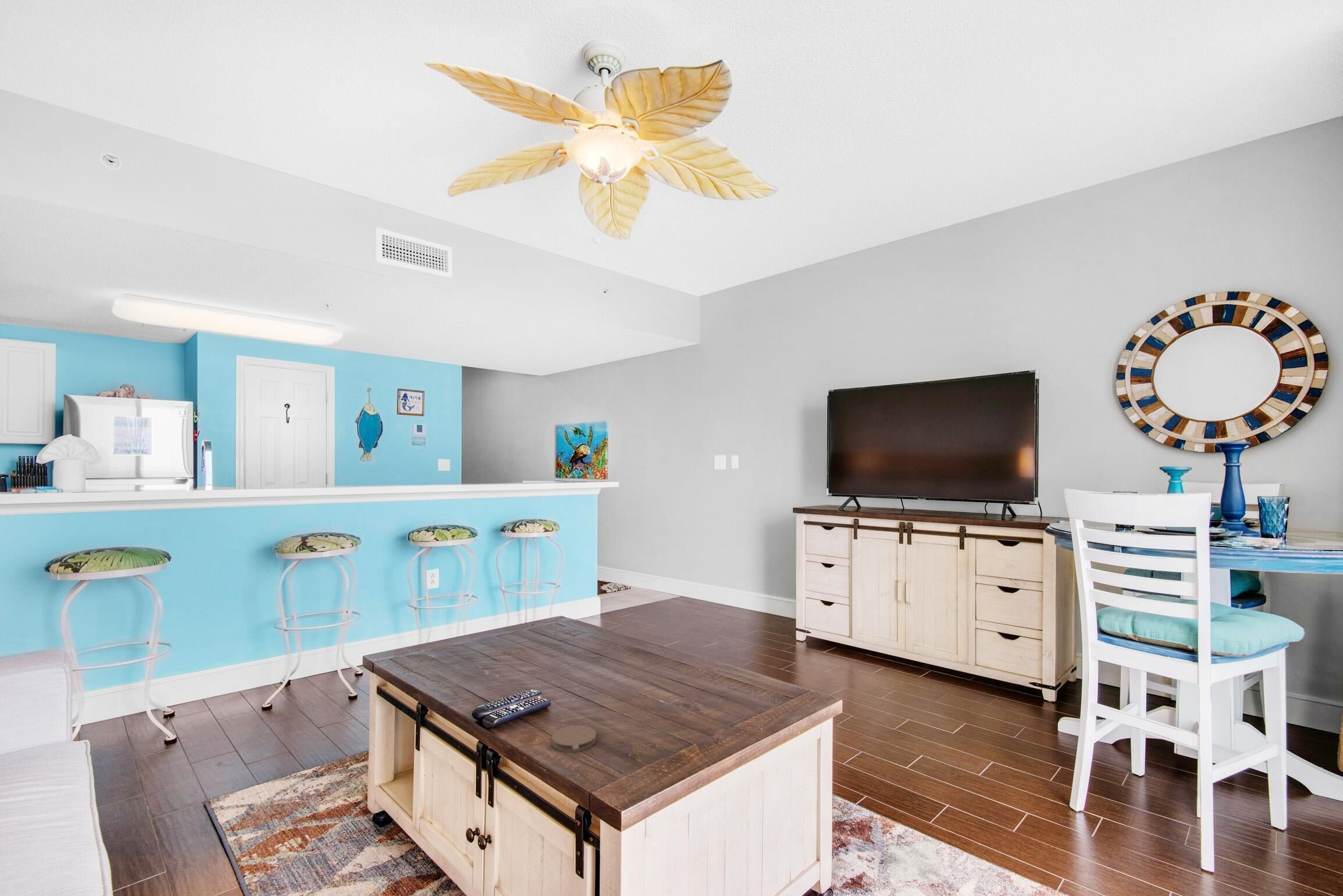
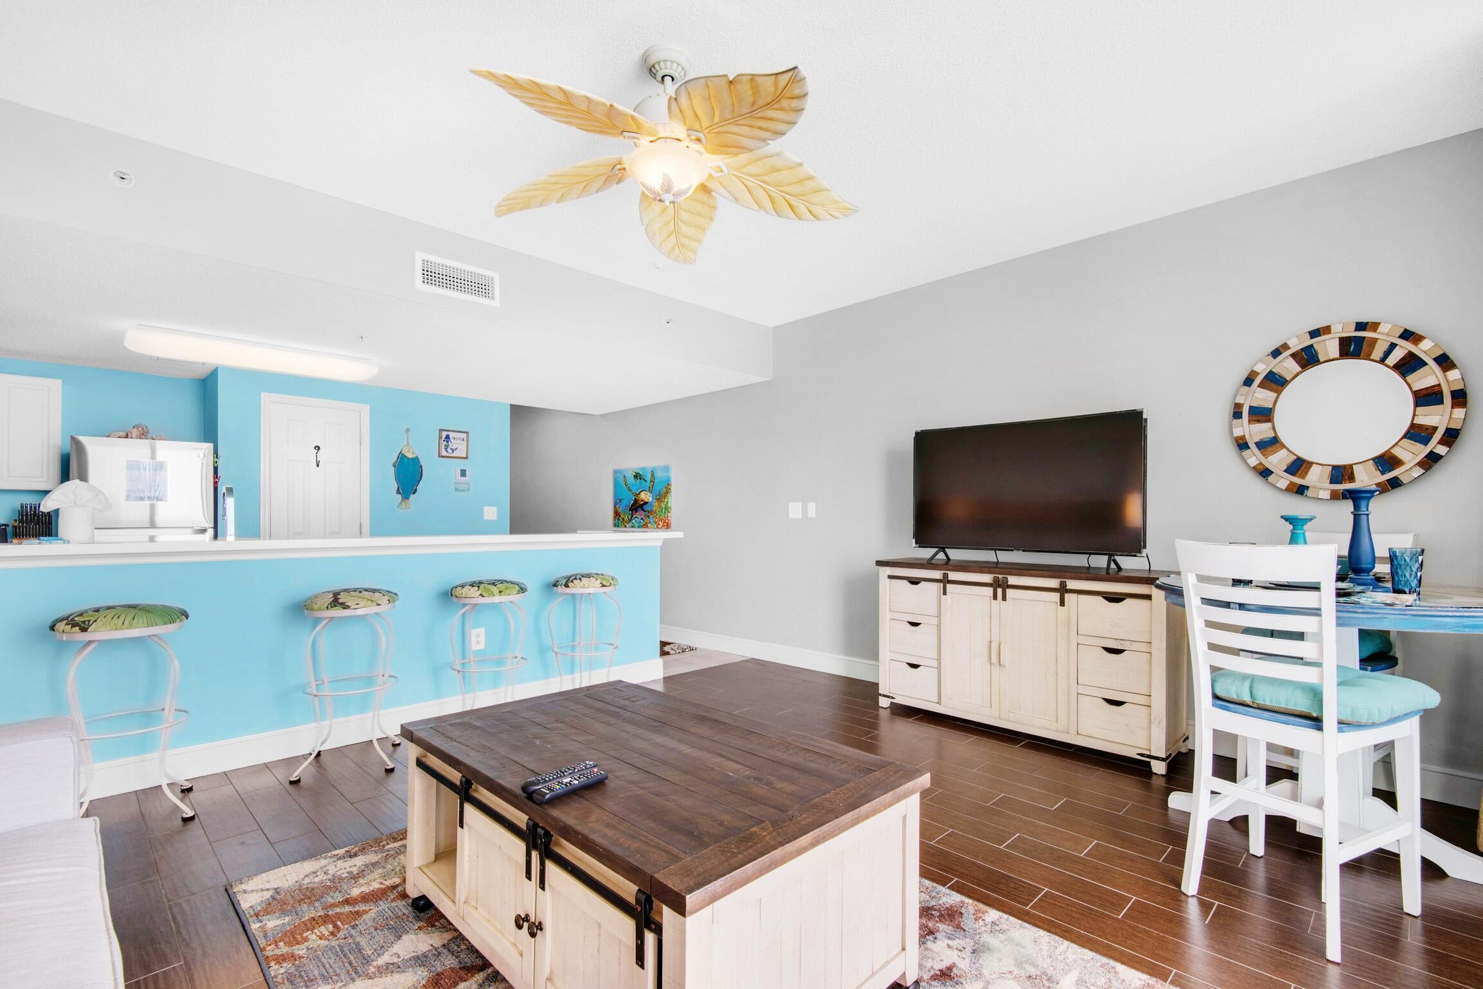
- coaster [551,724,597,752]
